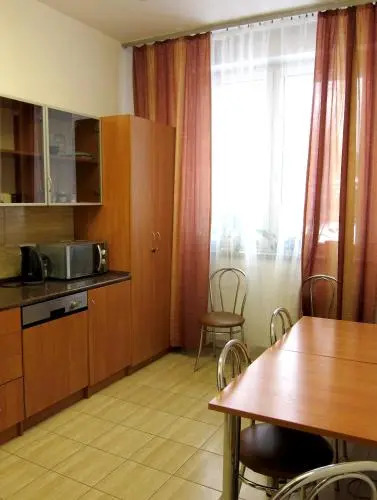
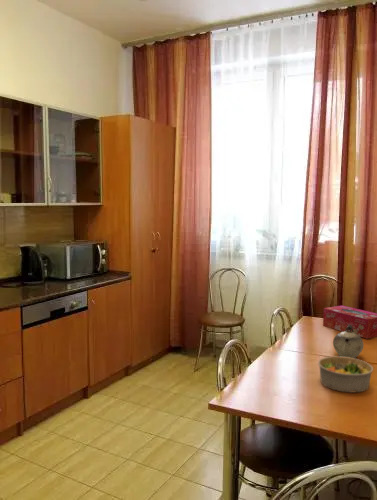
+ teapot [332,325,364,359]
+ tissue box [322,305,377,340]
+ bowl [317,355,374,393]
